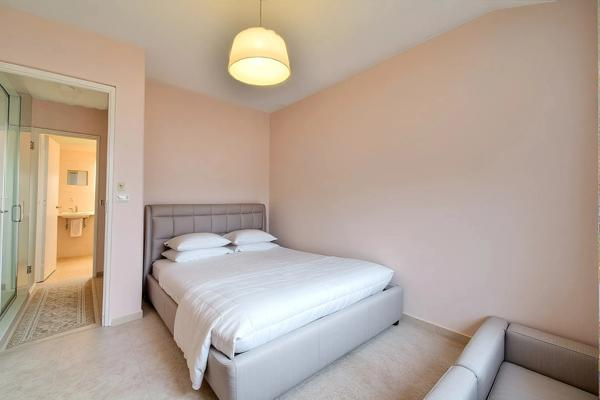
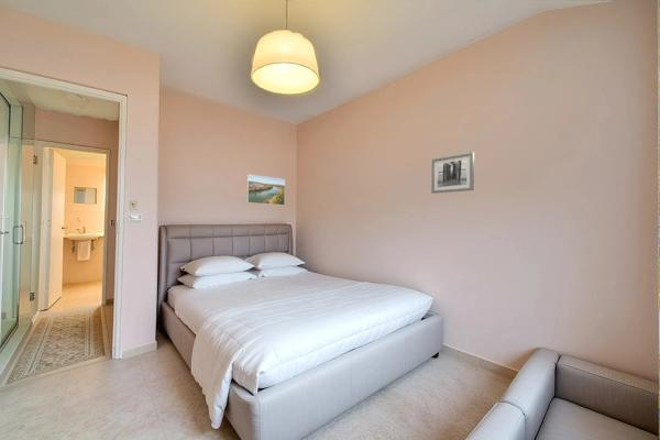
+ wall art [430,151,475,195]
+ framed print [245,174,286,206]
